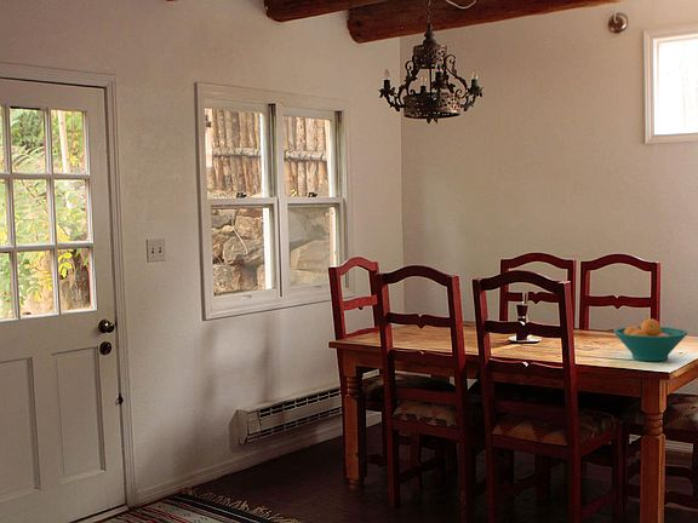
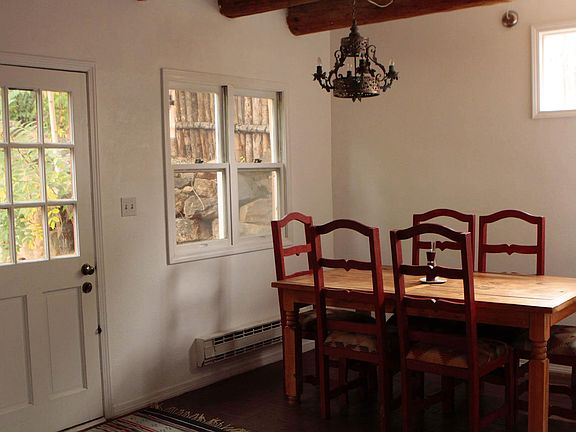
- fruit bowl [612,317,688,362]
